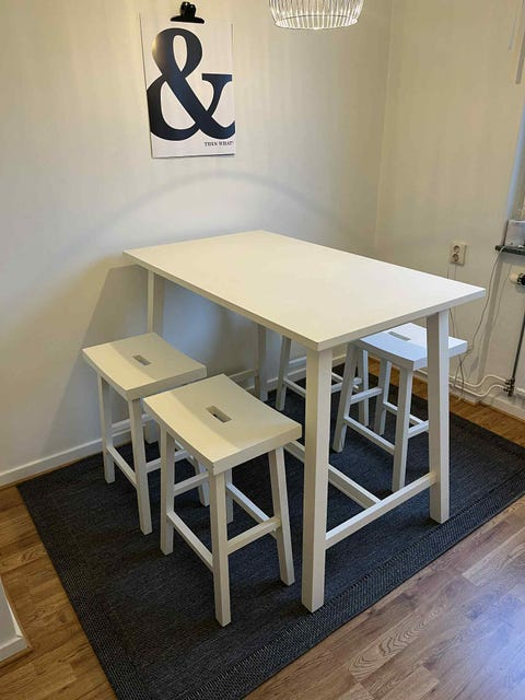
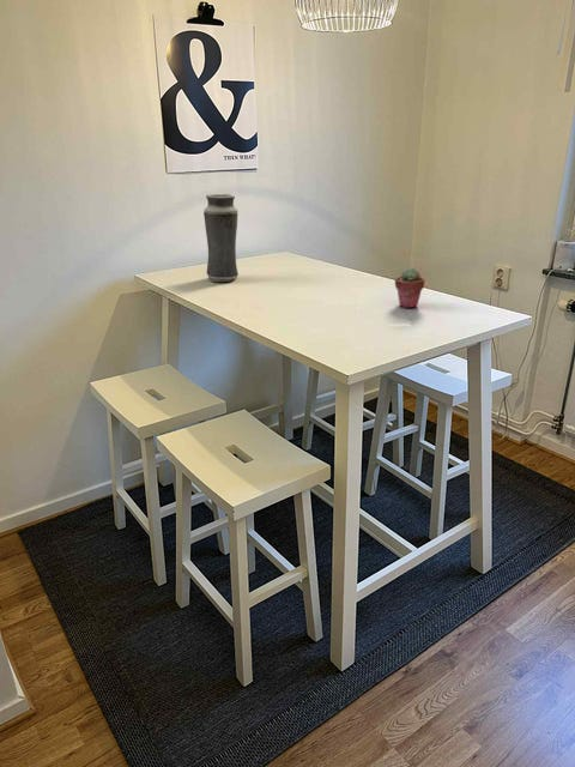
+ potted succulent [394,266,425,309]
+ vase [202,193,240,283]
